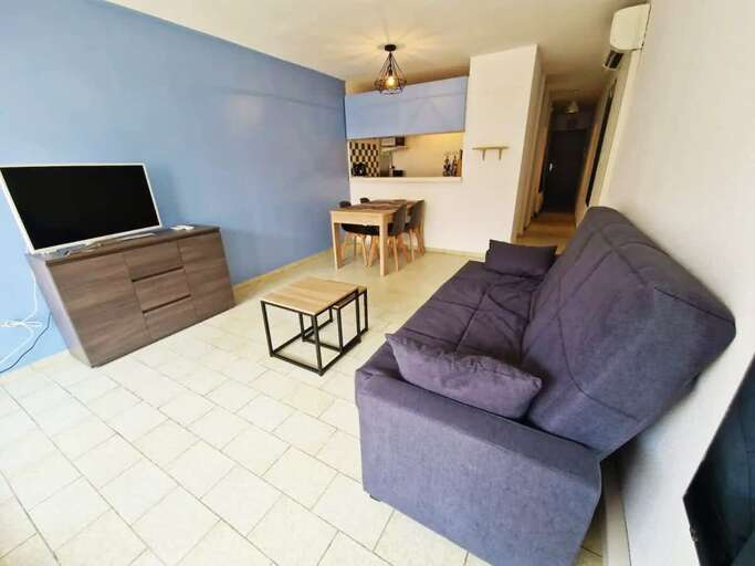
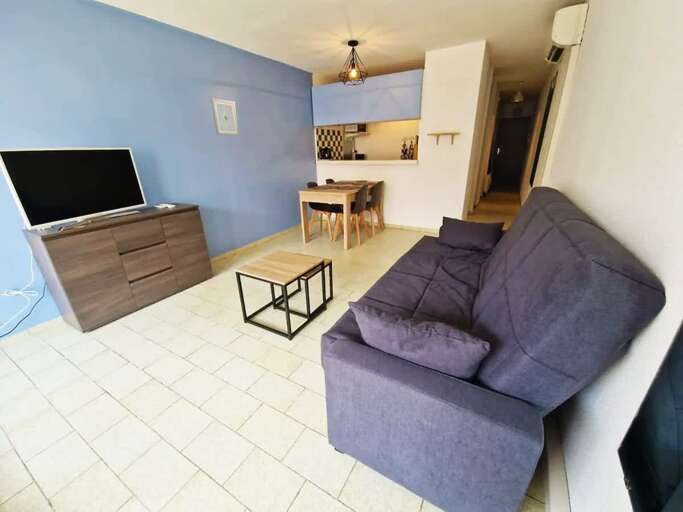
+ wall art [210,97,240,137]
